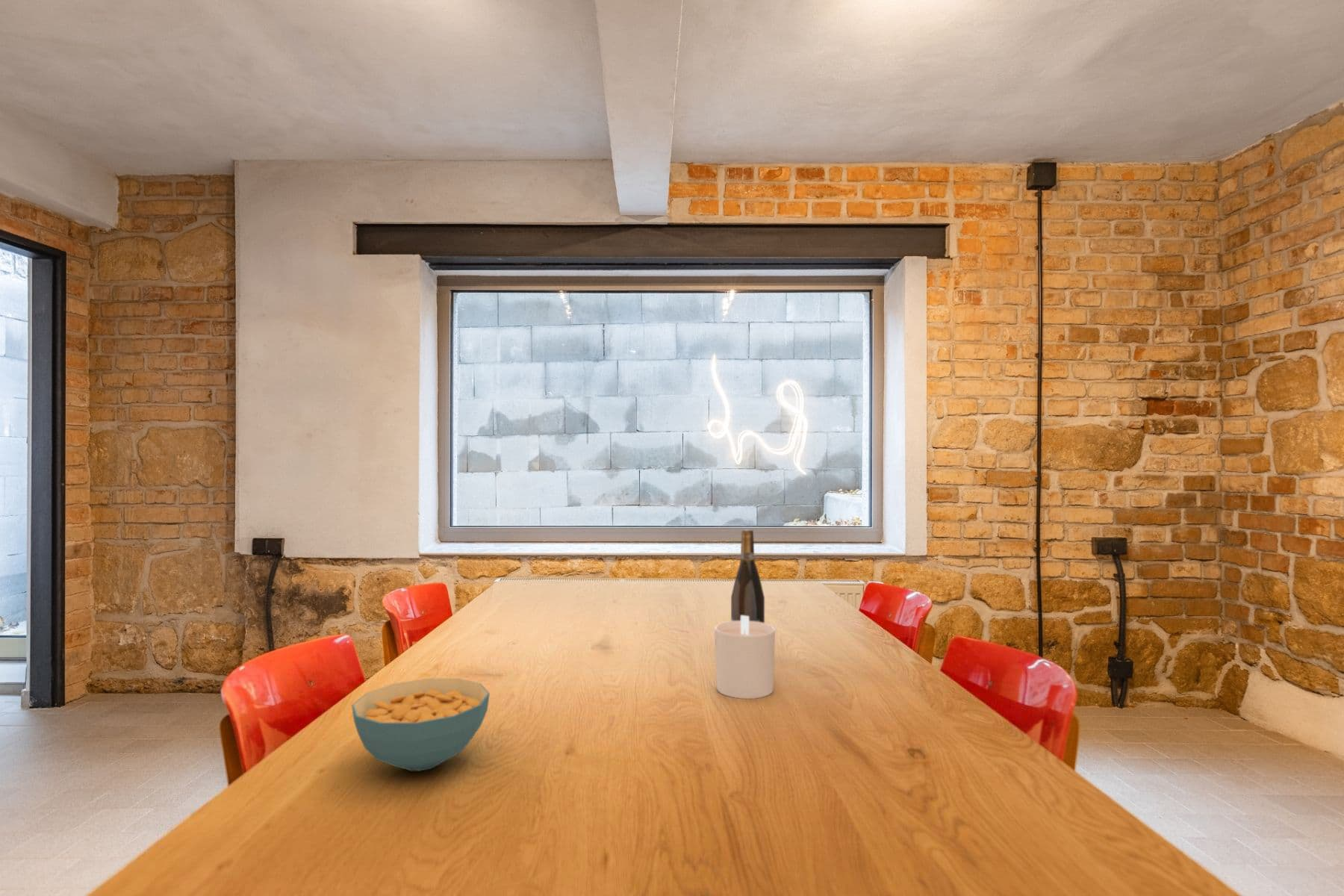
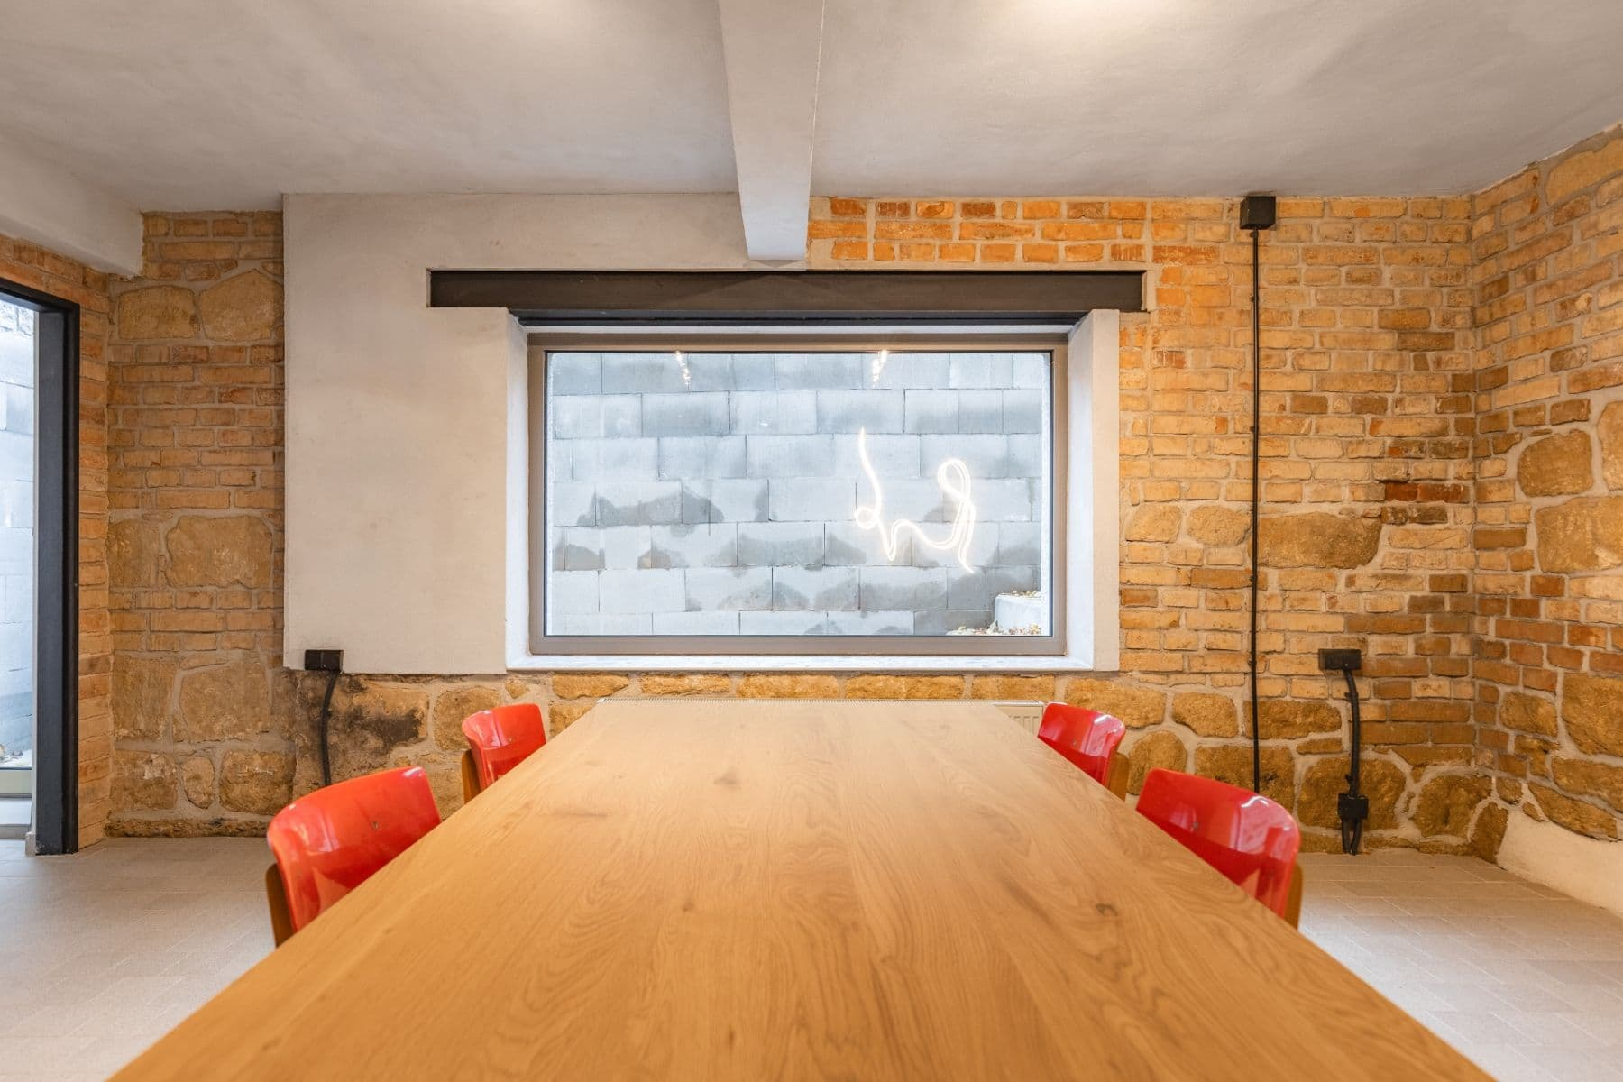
- candle [714,615,776,700]
- cereal bowl [351,678,491,771]
- wine bottle [730,529,765,623]
